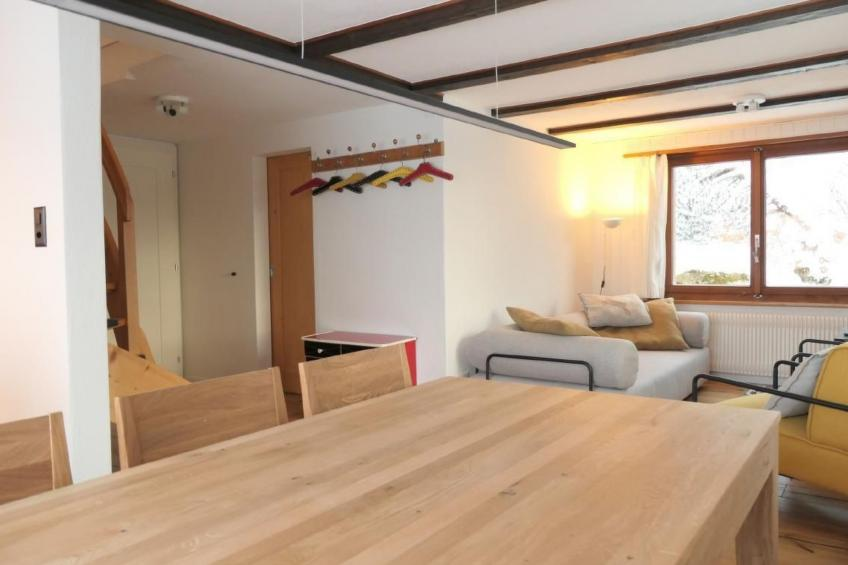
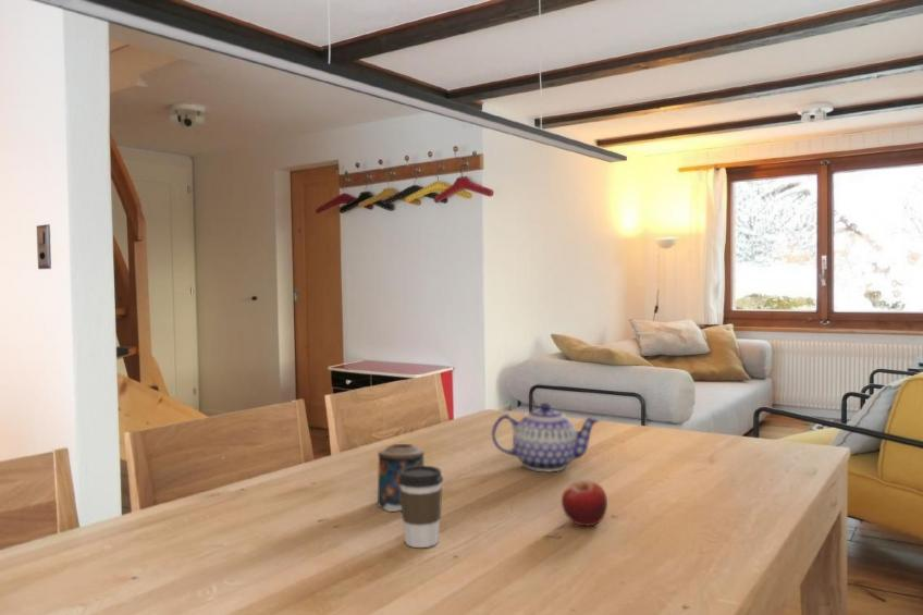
+ candle [376,443,426,513]
+ fruit [561,479,608,527]
+ coffee cup [398,465,444,549]
+ teapot [491,402,601,472]
